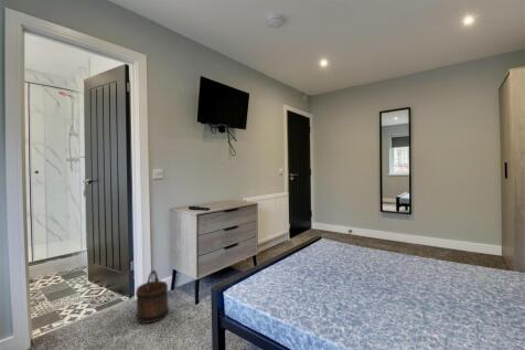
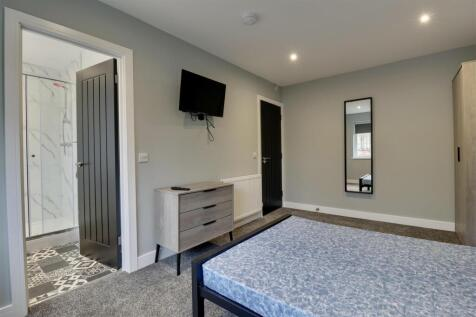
- bucket [135,269,170,325]
